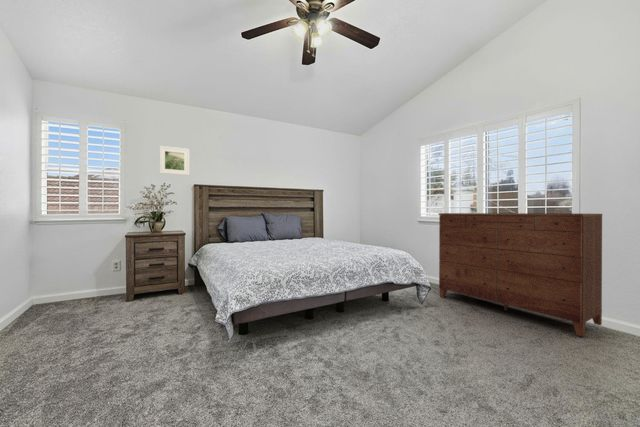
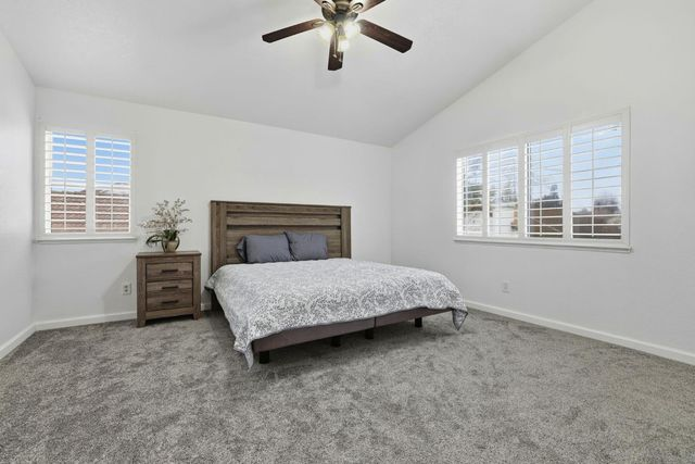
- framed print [159,145,190,176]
- dresser [438,212,603,338]
